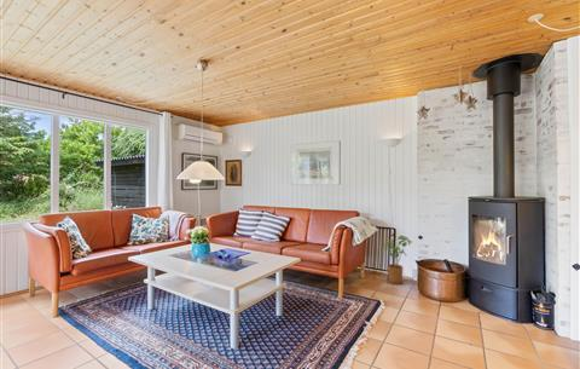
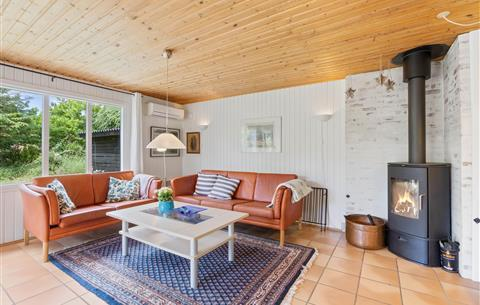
- house plant [383,235,412,286]
